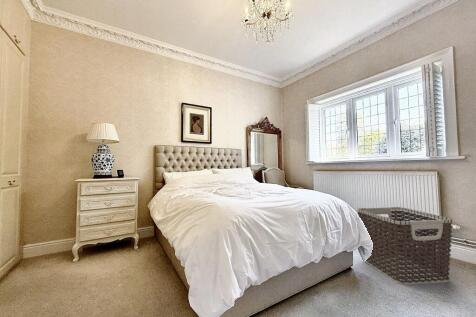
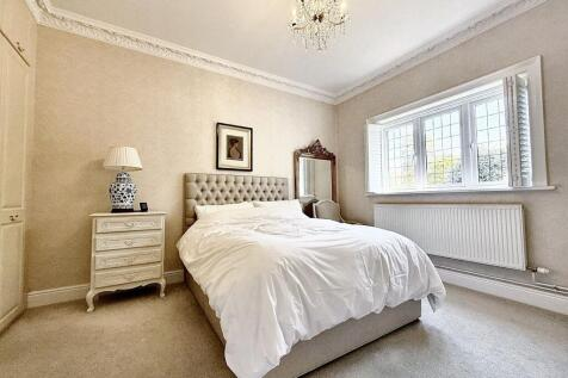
- clothes hamper [356,206,454,286]
